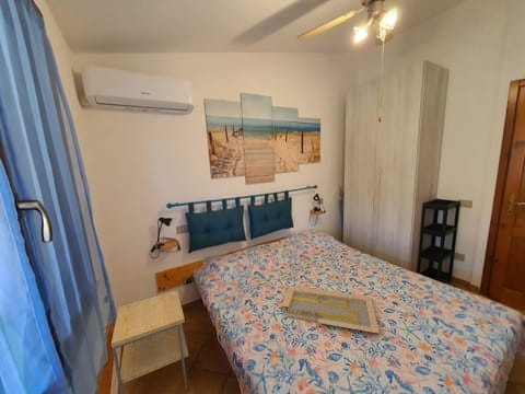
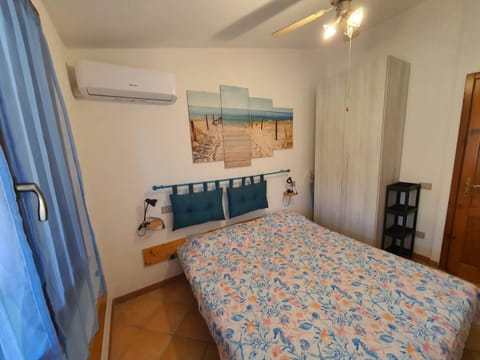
- serving tray [280,285,381,335]
- side table [110,289,189,394]
